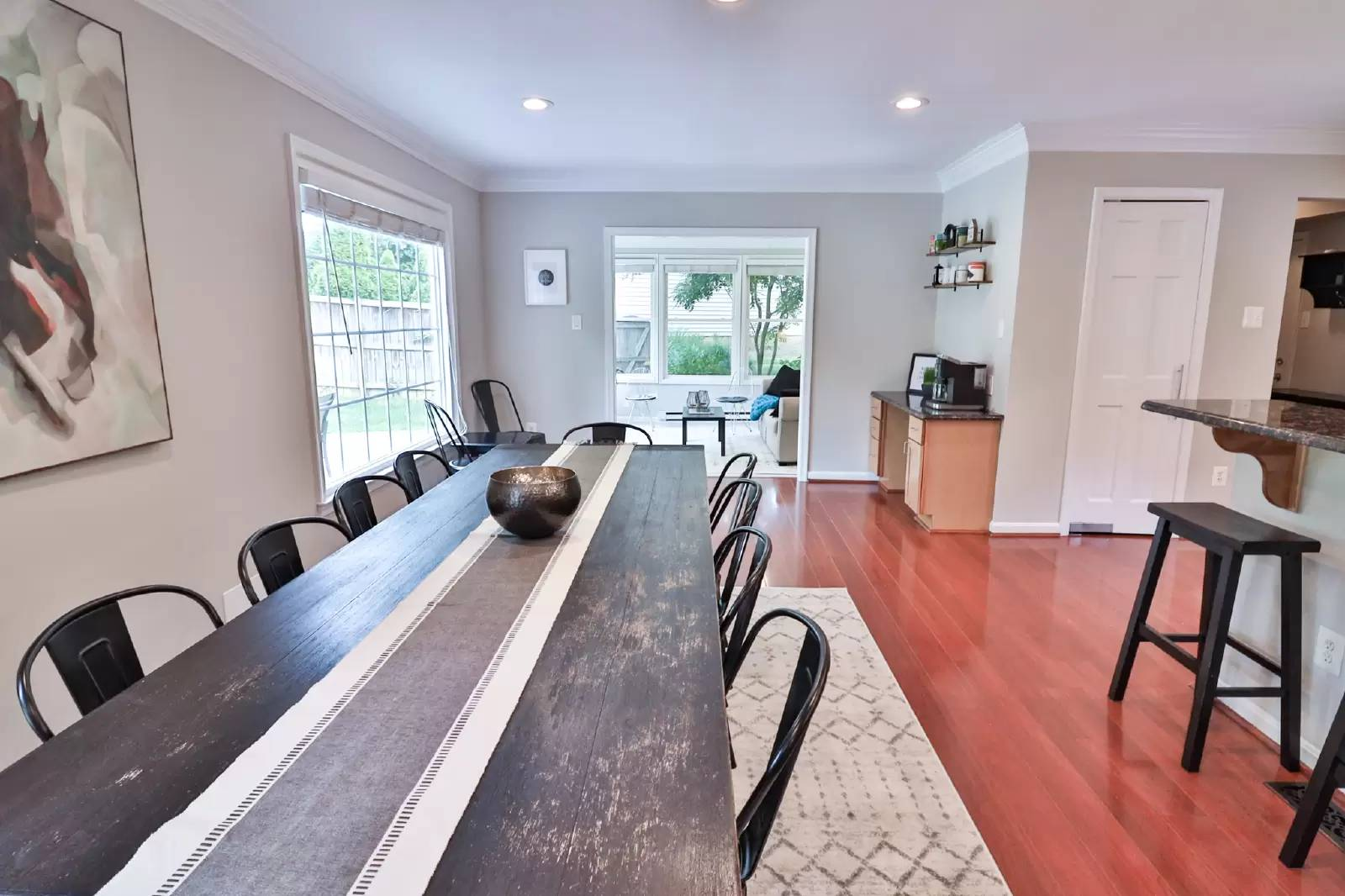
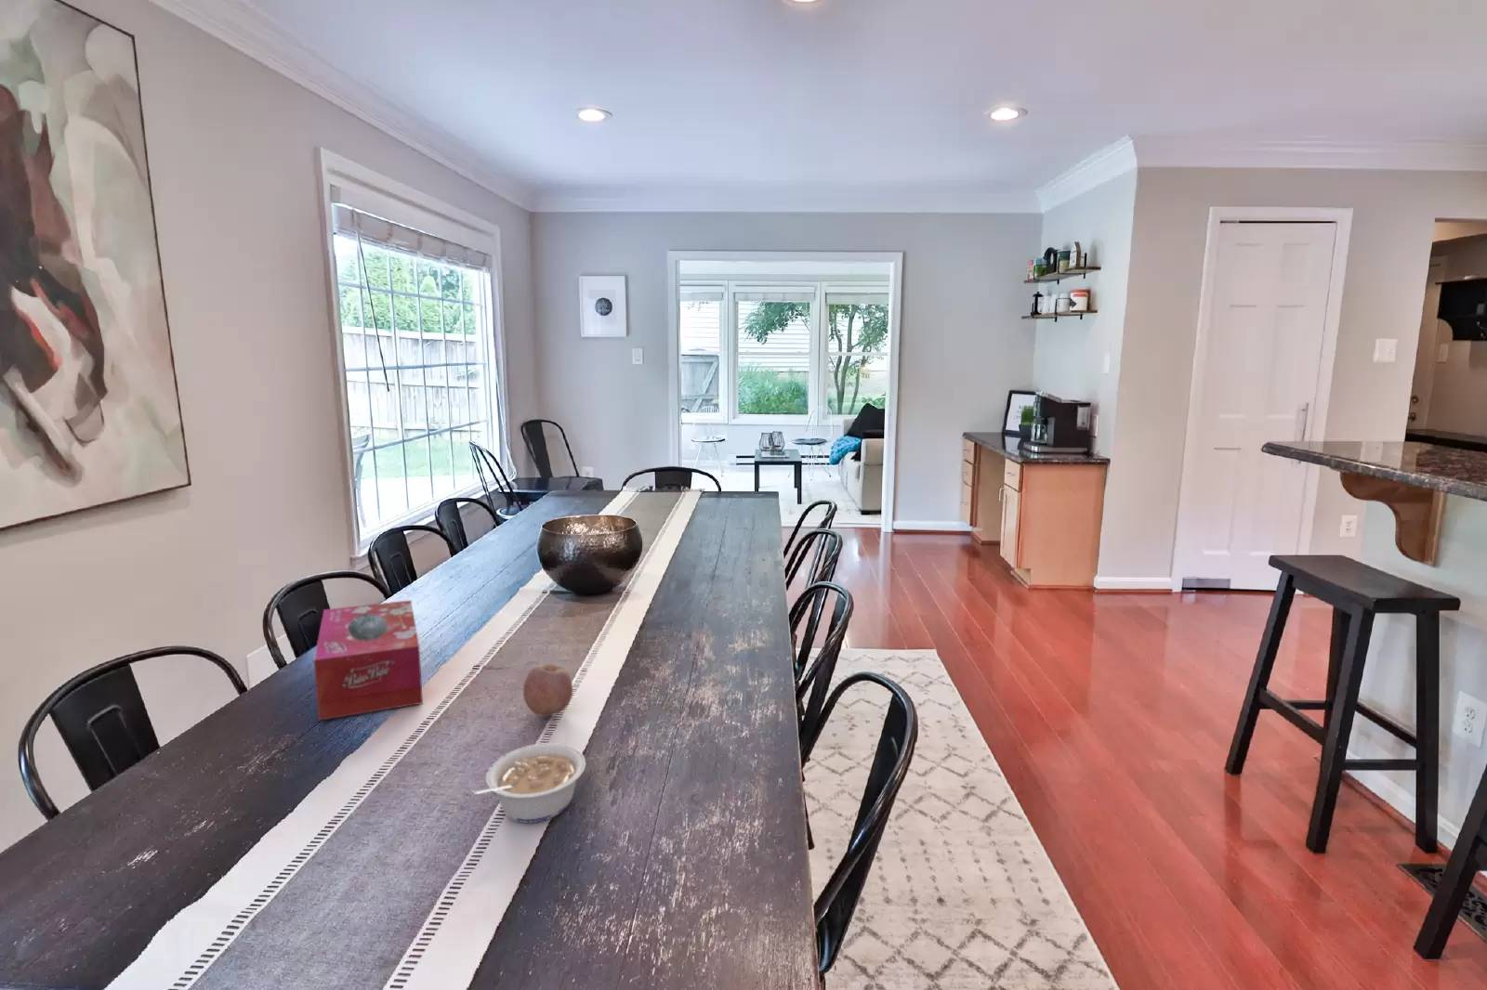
+ fruit [522,663,574,717]
+ legume [470,742,587,824]
+ tissue box [313,599,423,722]
